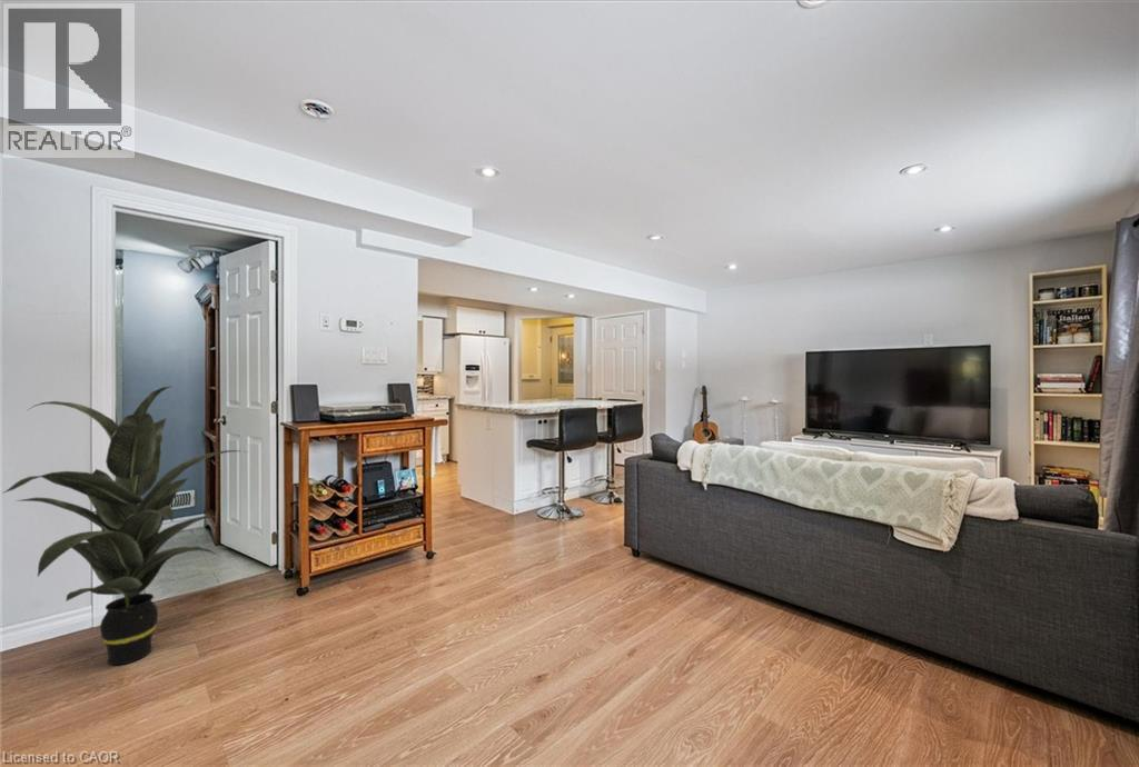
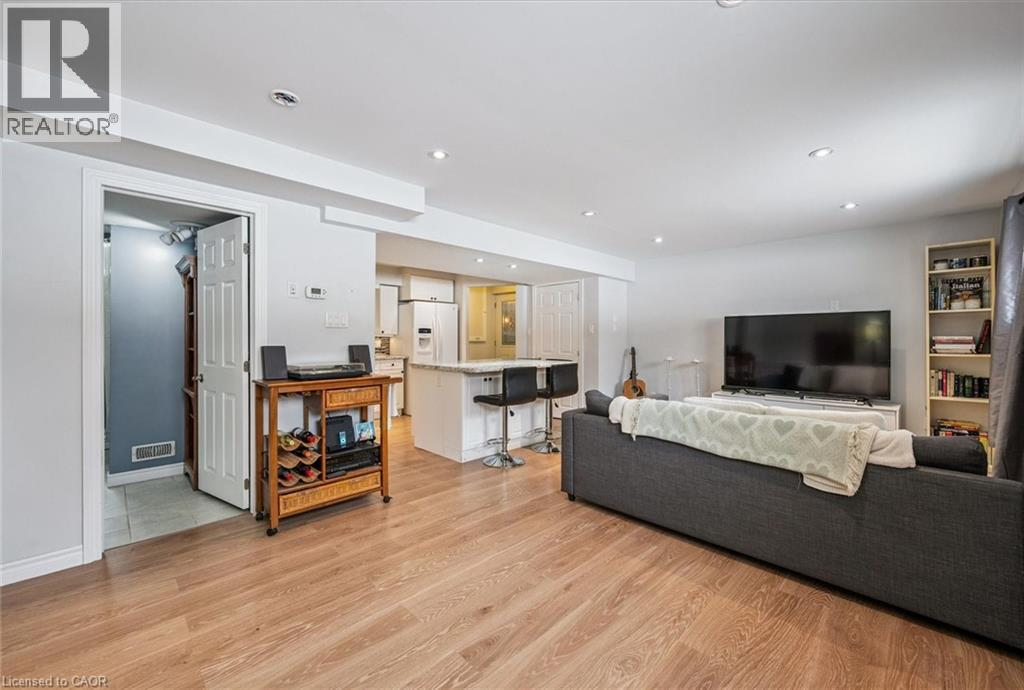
- indoor plant [1,386,250,666]
